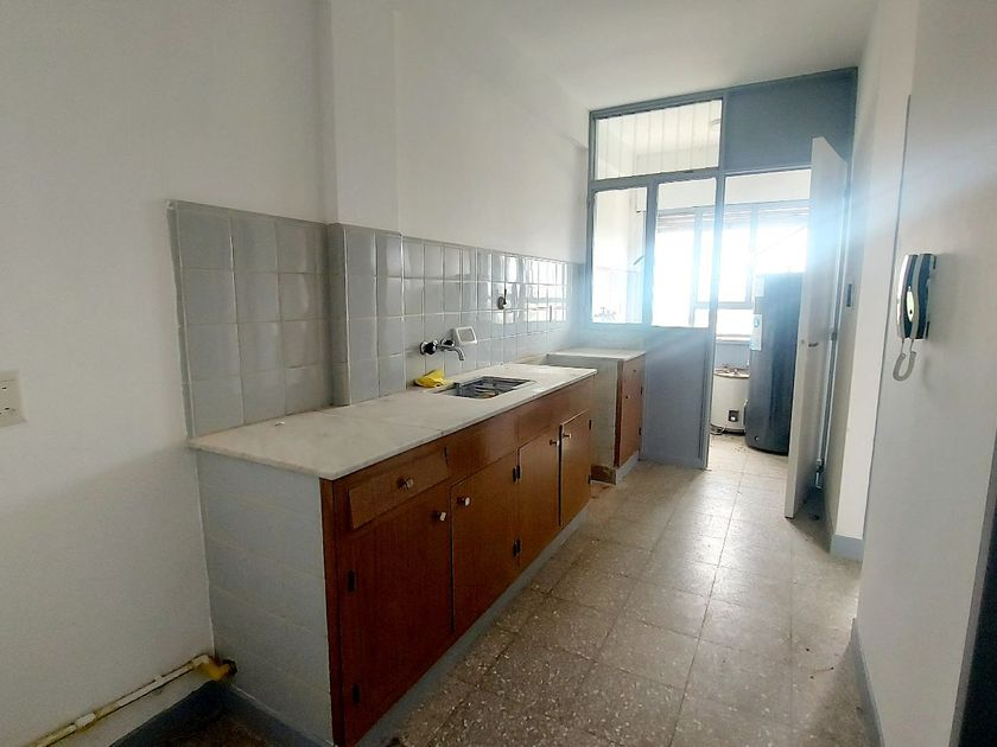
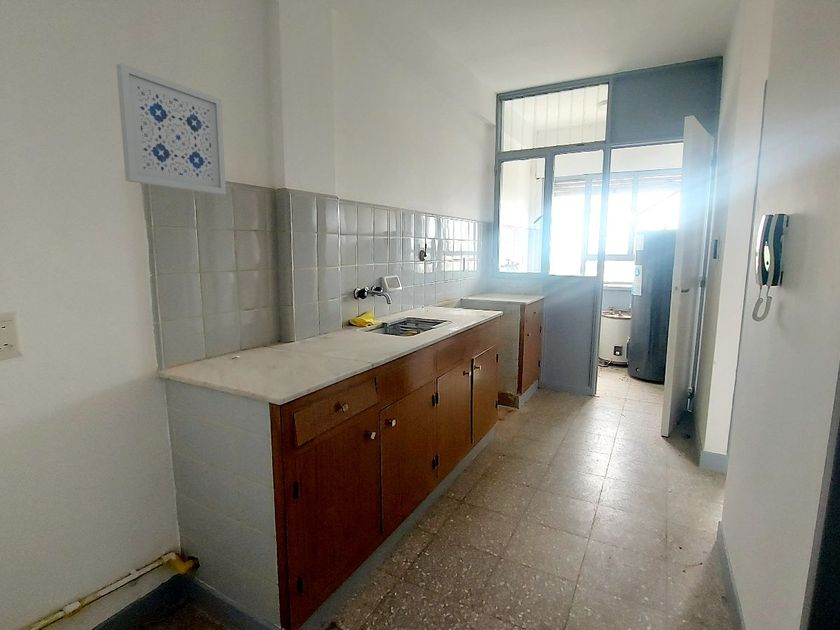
+ wall art [115,62,227,196]
